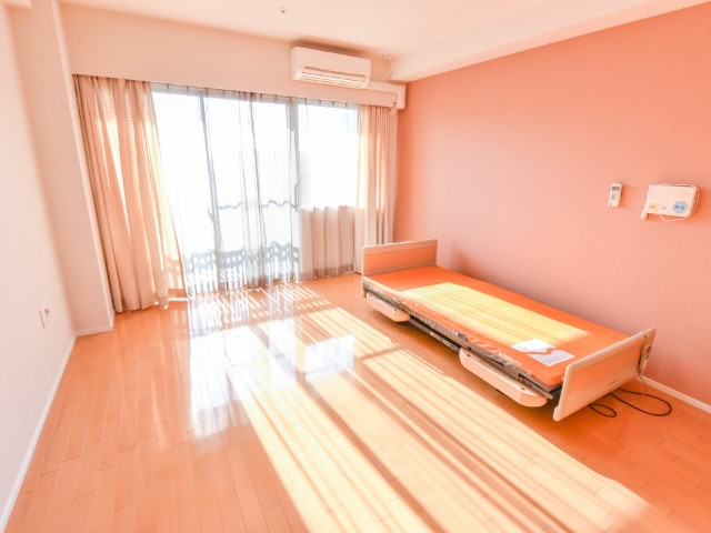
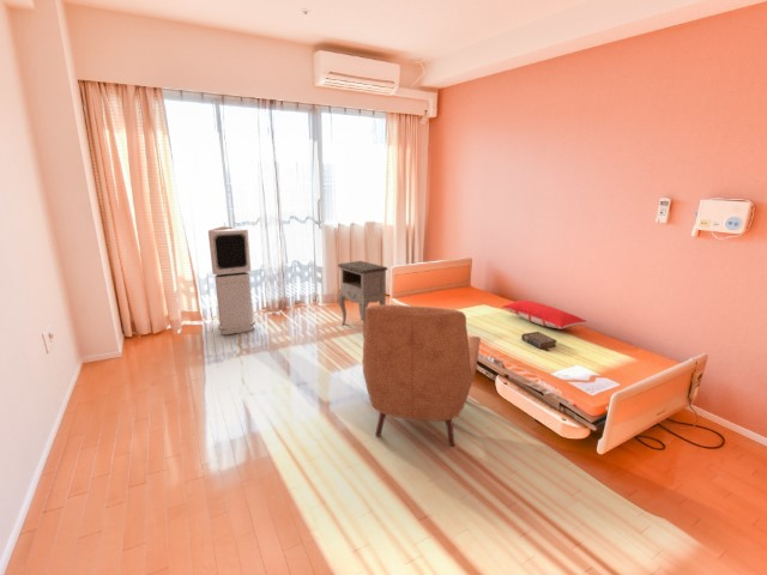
+ book [520,331,557,352]
+ chair [361,304,482,447]
+ nightstand [337,260,388,337]
+ air purifier [207,225,256,335]
+ pillow [501,299,588,331]
